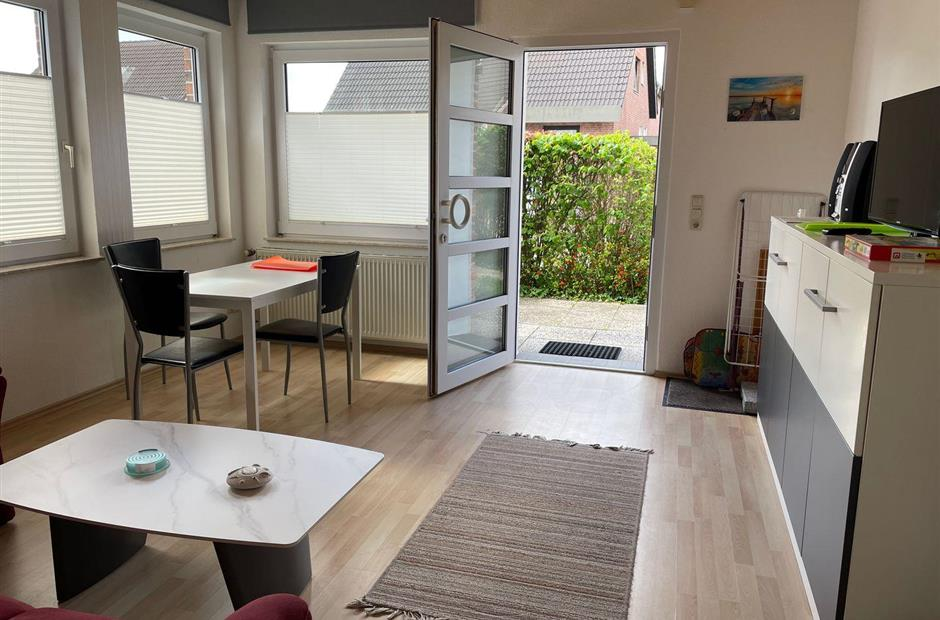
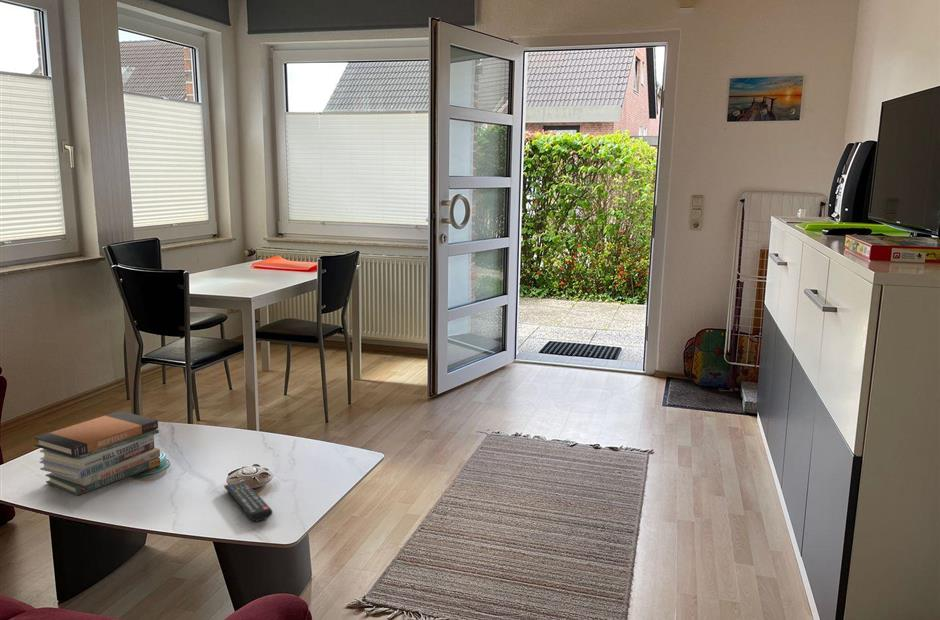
+ book stack [33,410,161,496]
+ remote control [223,480,273,522]
